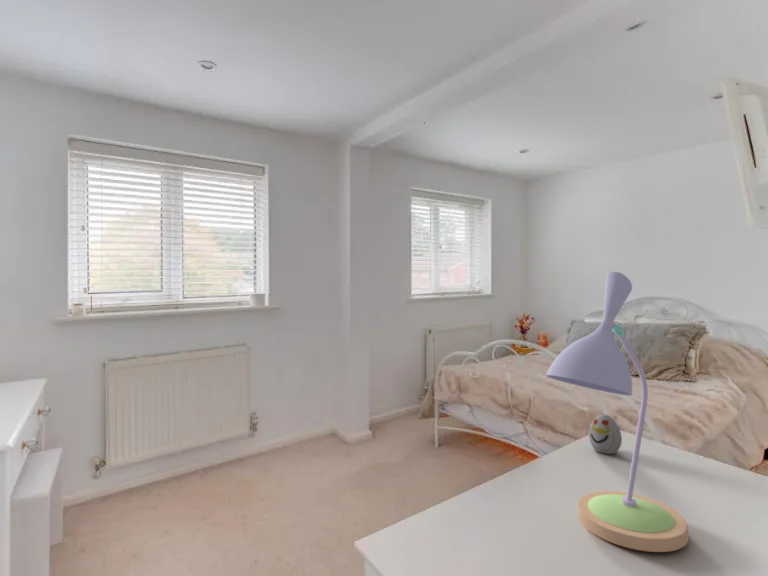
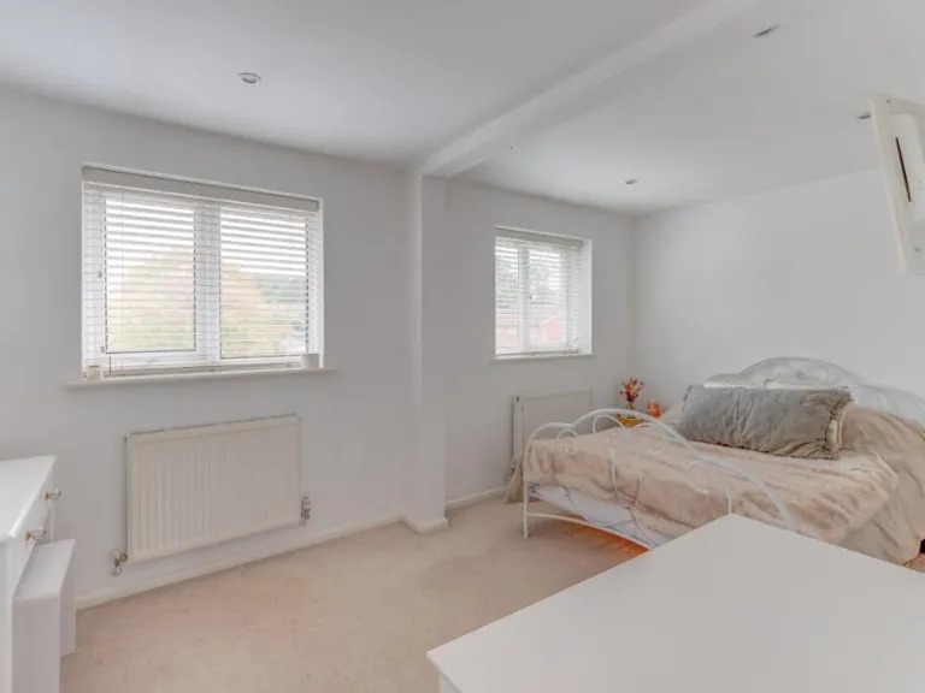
- decorative egg [588,413,623,455]
- desk lamp [544,271,690,553]
